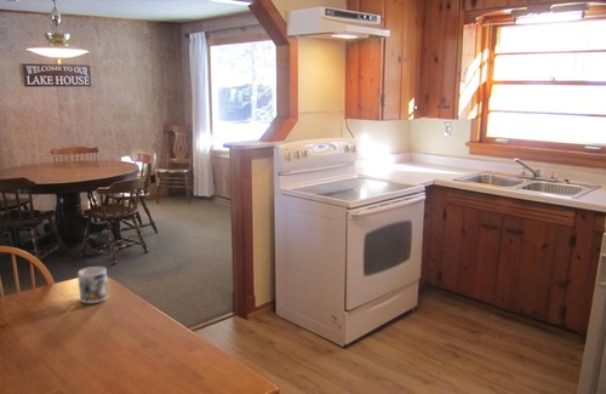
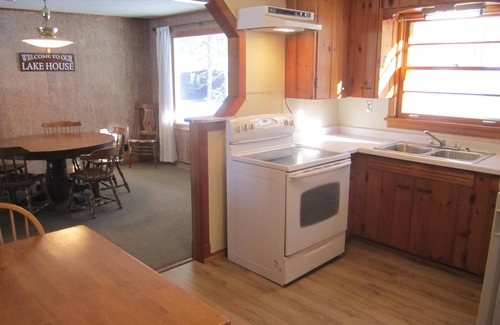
- mug [76,265,109,304]
